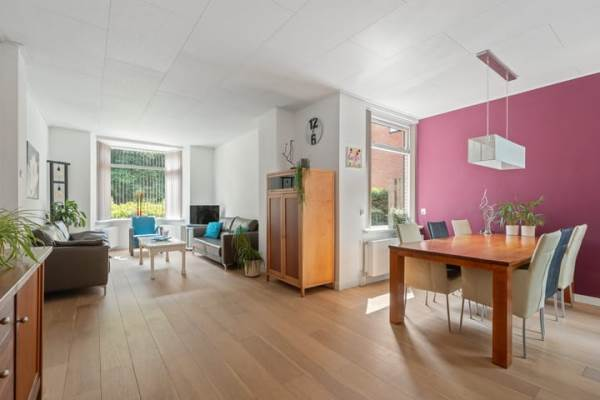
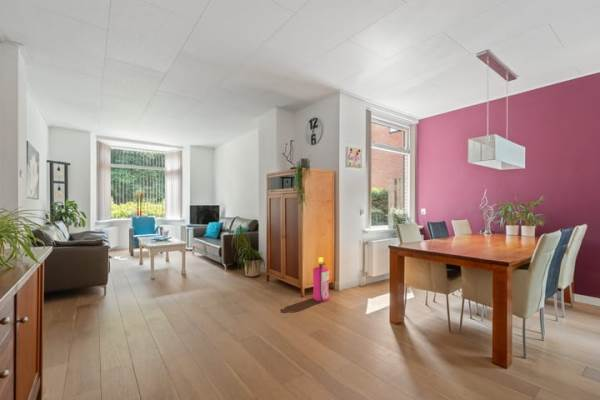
+ fire extinguisher [312,256,330,302]
